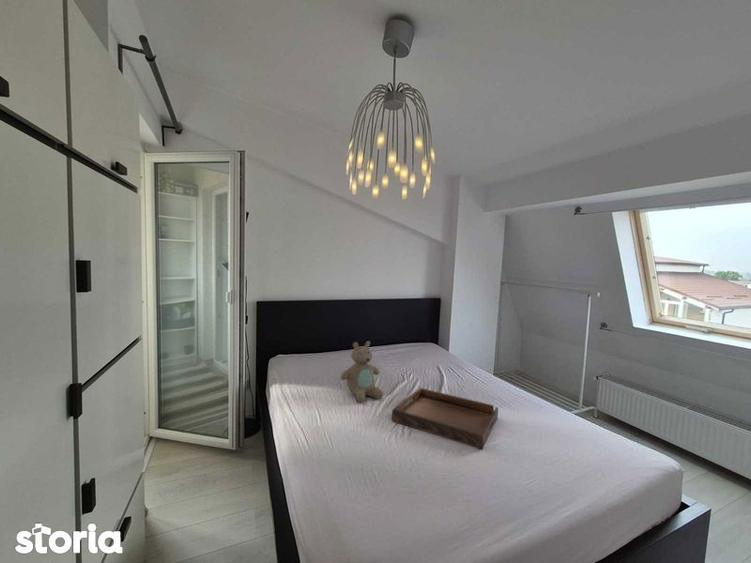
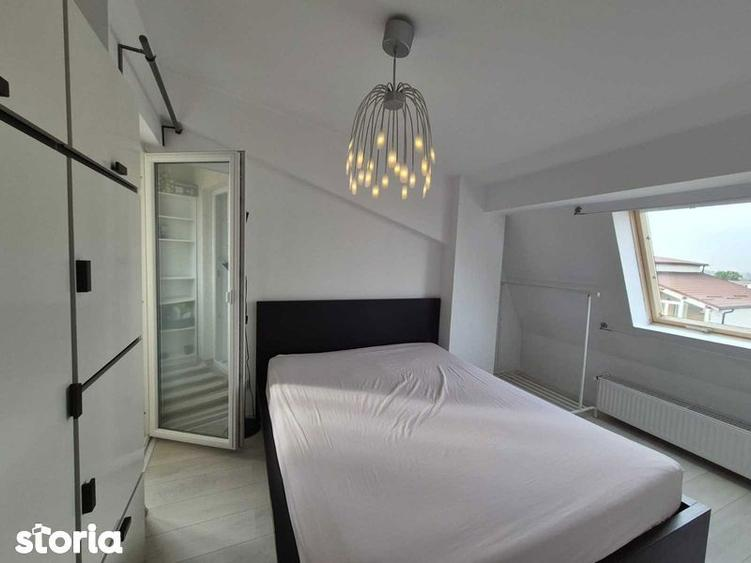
- serving tray [391,387,499,450]
- teddy bear [339,340,384,403]
